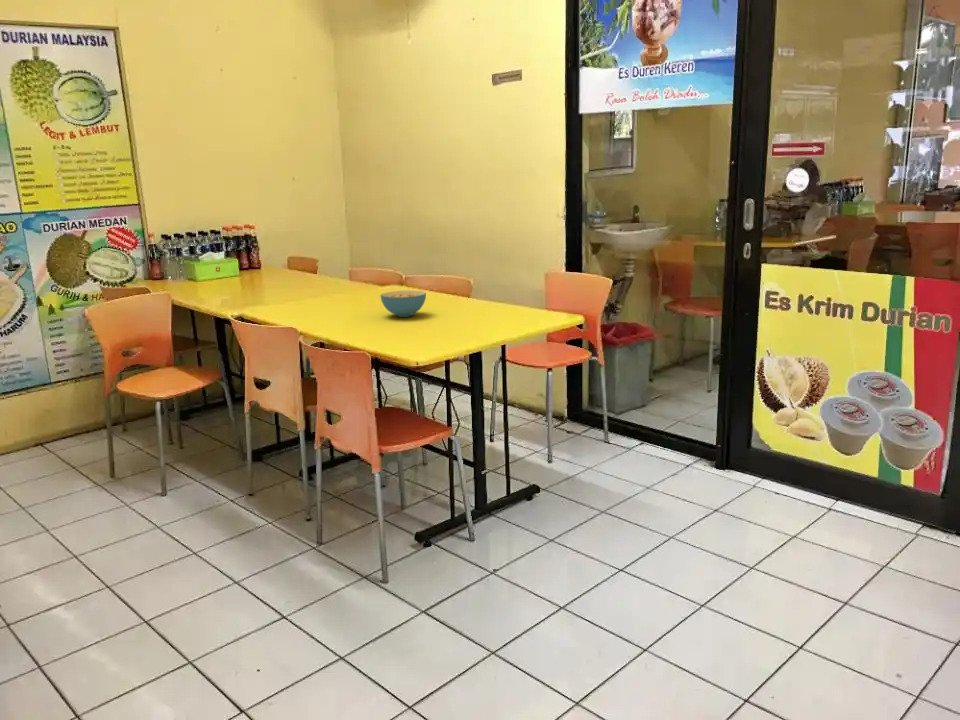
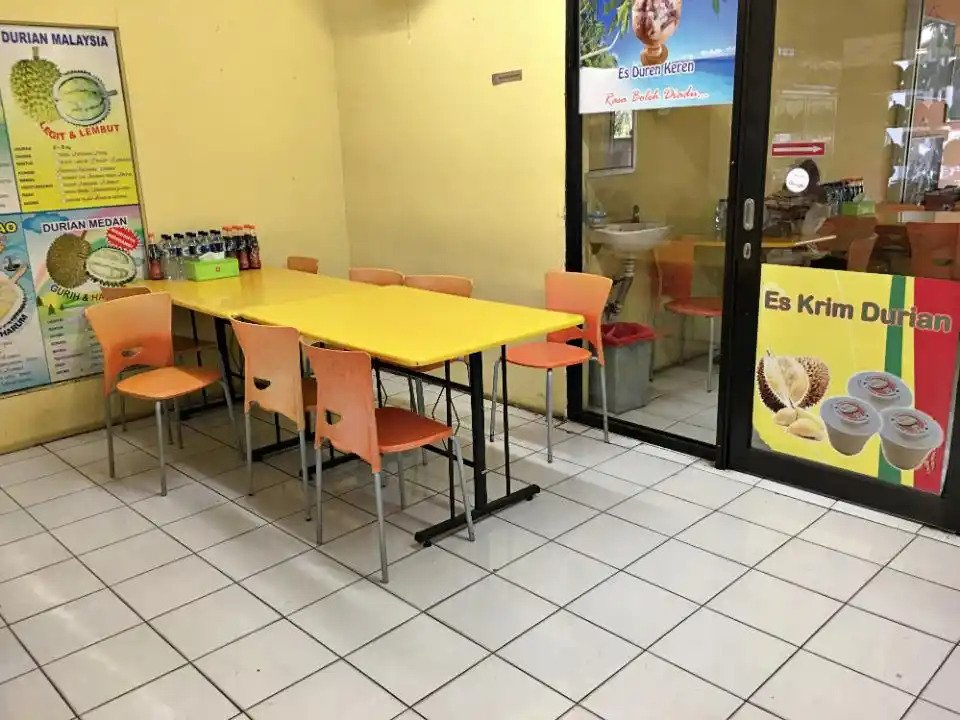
- cereal bowl [379,290,427,318]
